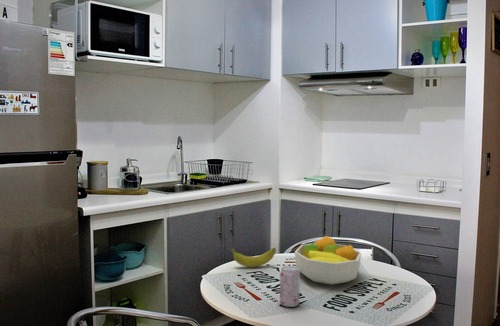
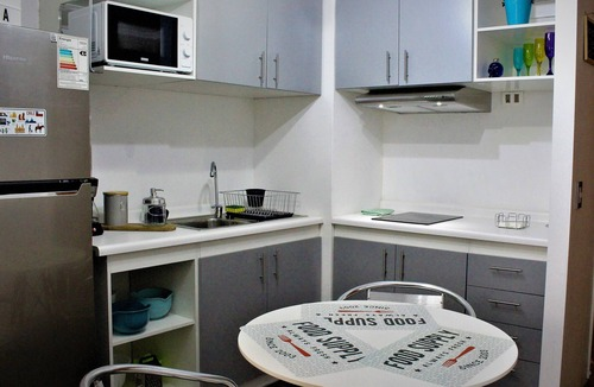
- fruit bowl [294,235,362,286]
- beverage can [279,265,301,308]
- banana [230,247,277,268]
